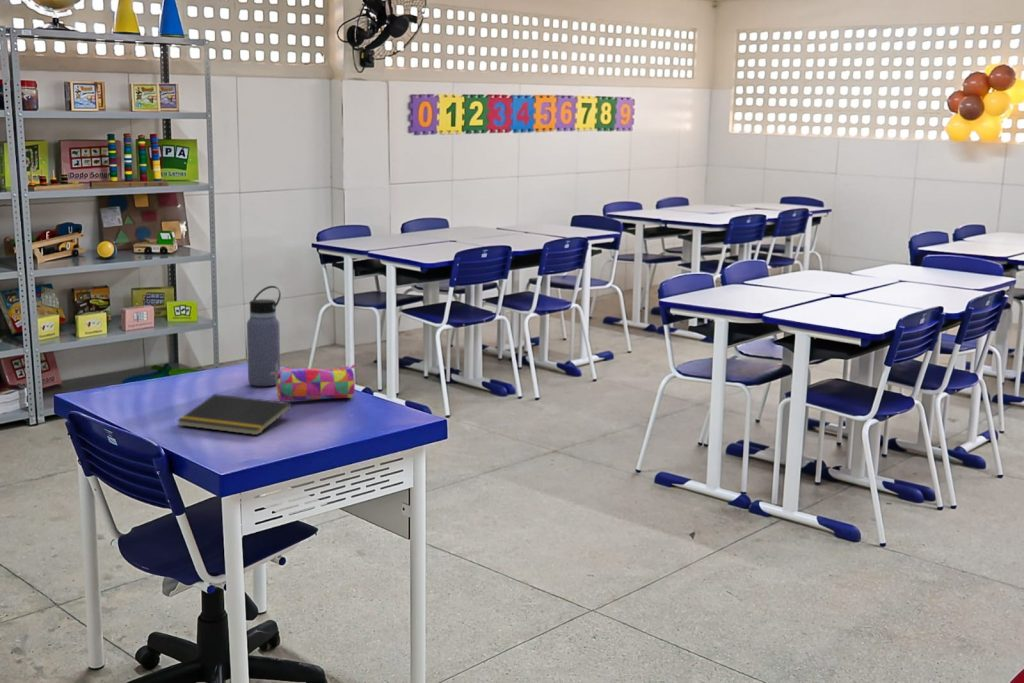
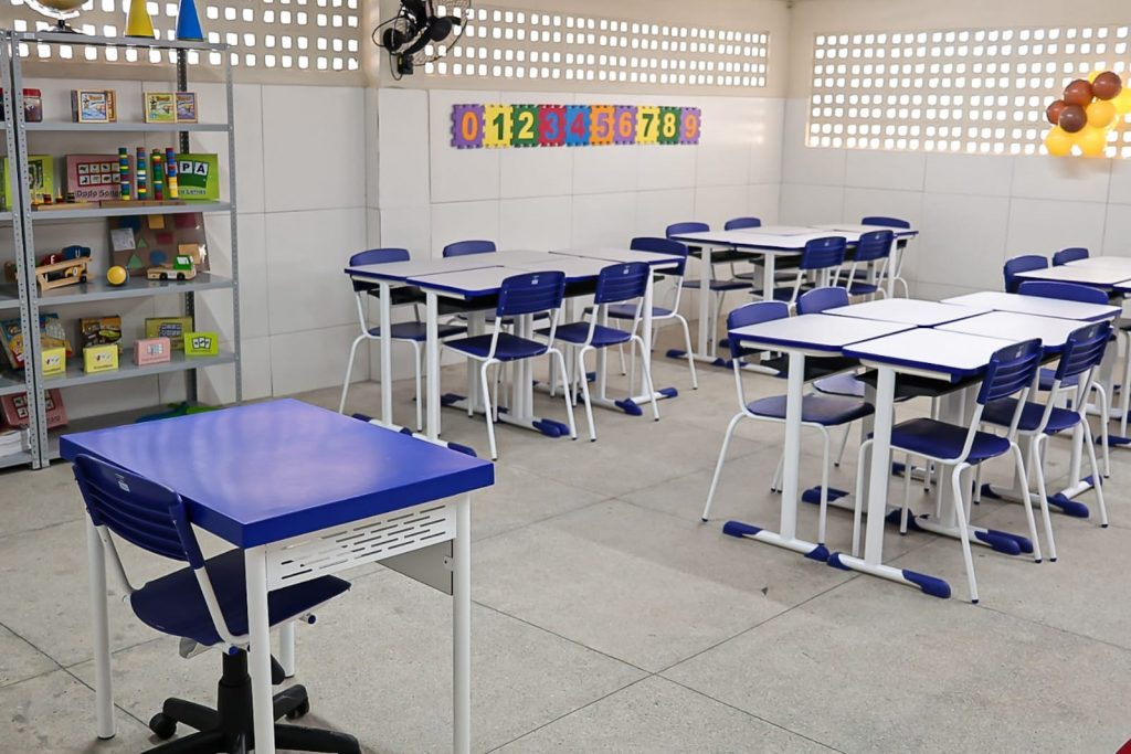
- water bottle [246,285,282,387]
- pencil case [275,364,356,402]
- notepad [176,393,293,436]
